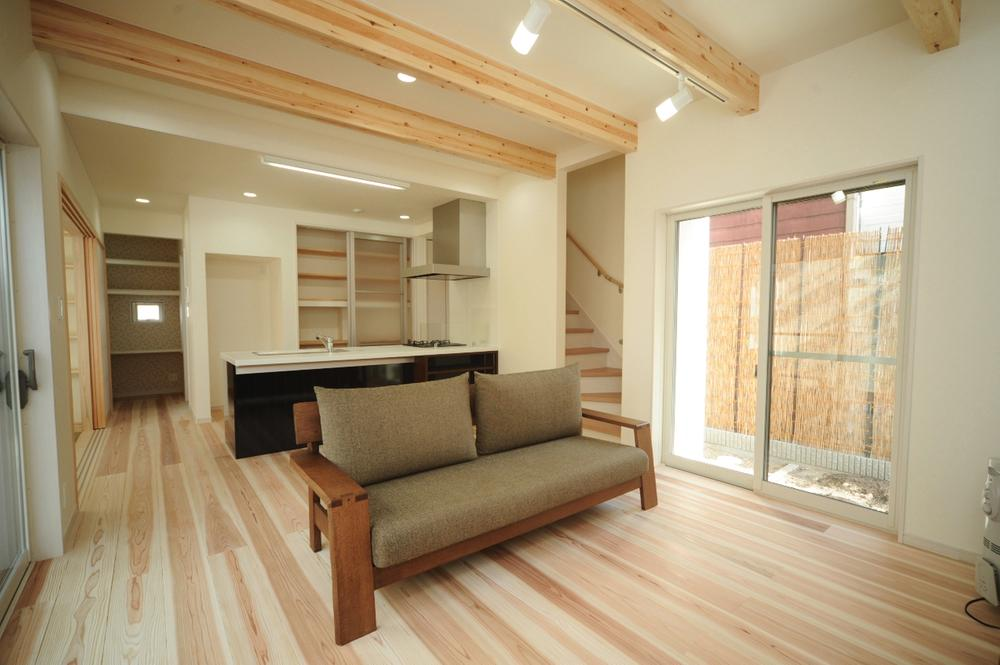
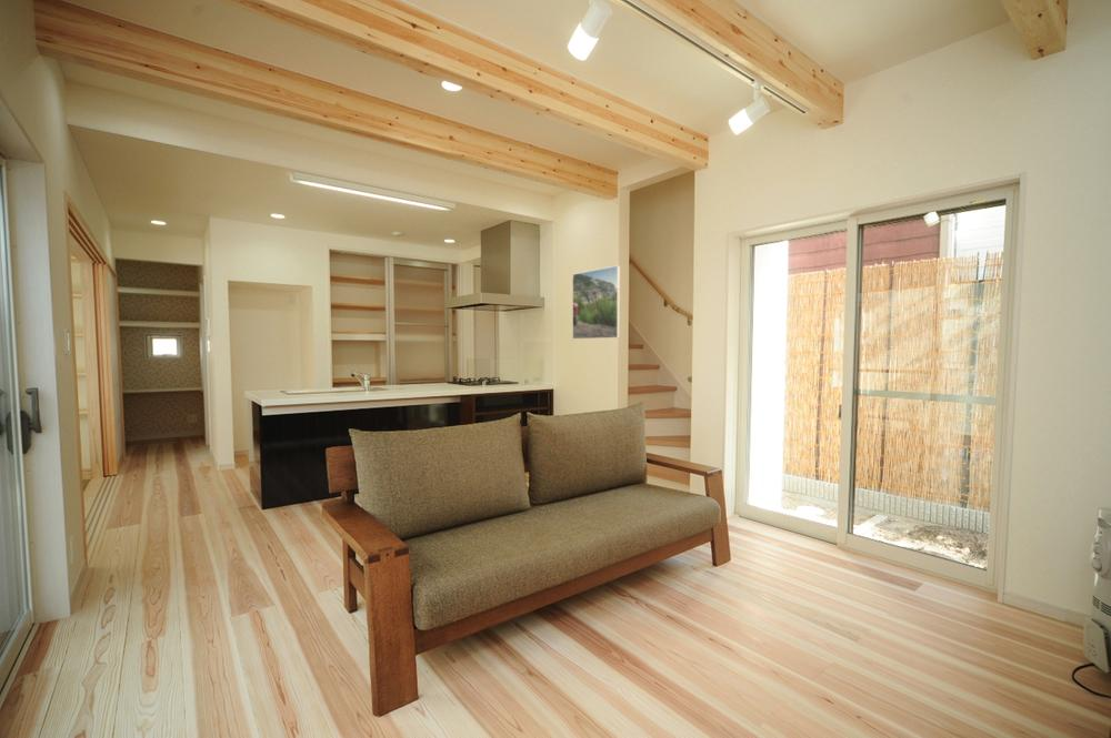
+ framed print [571,264,621,340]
